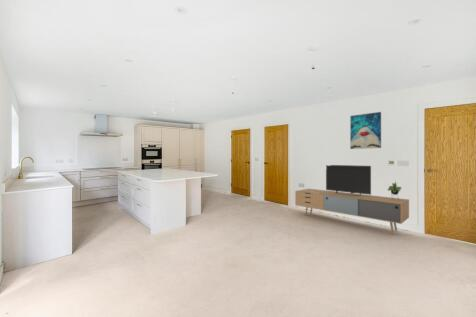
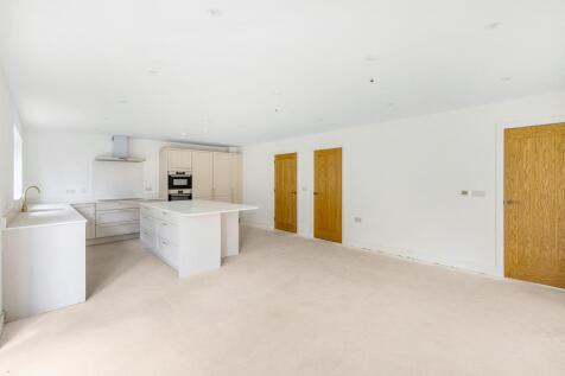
- wall art [349,111,382,150]
- media console [294,164,410,235]
